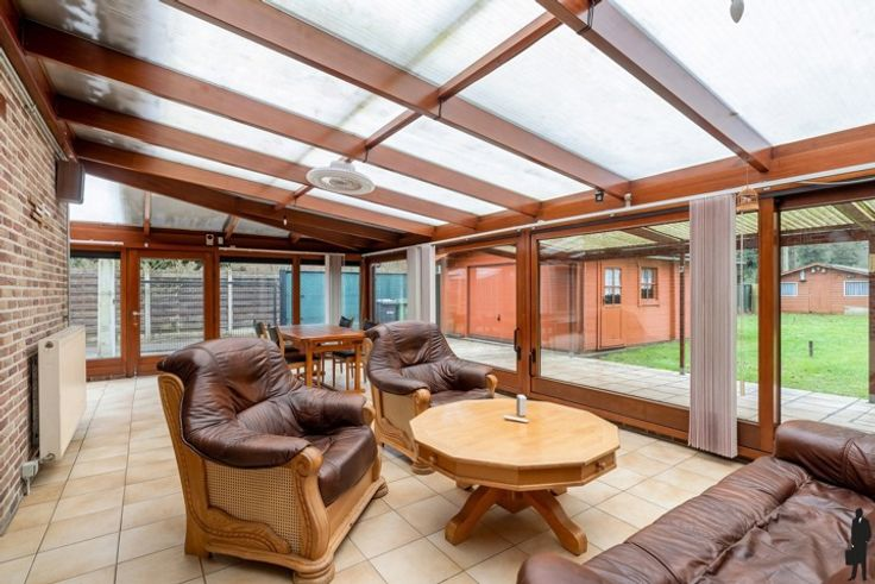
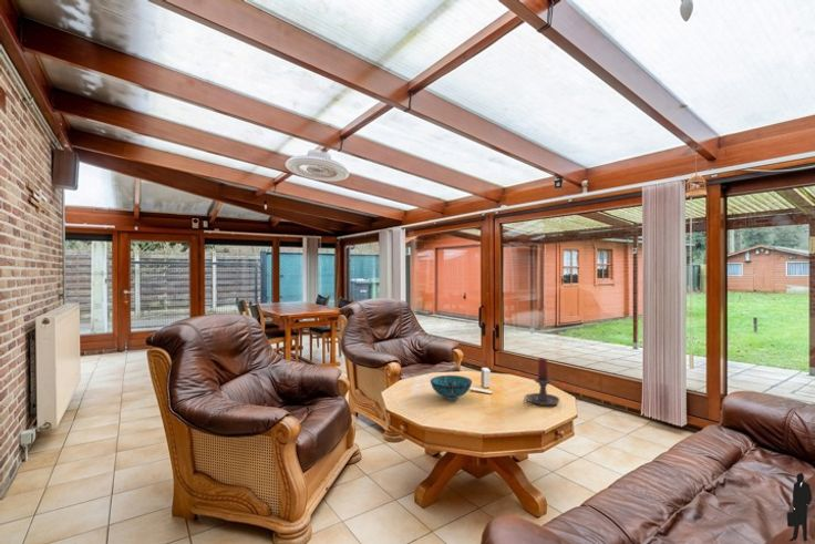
+ decorative bowl [430,374,473,401]
+ candle holder [523,357,560,407]
